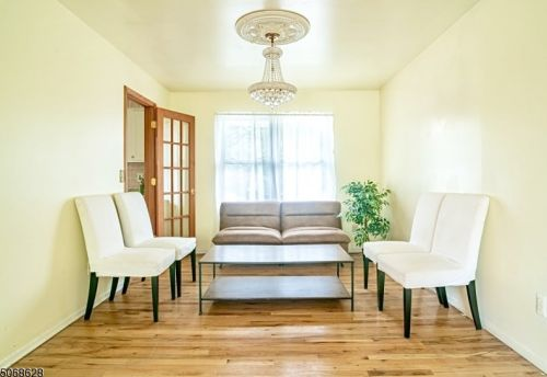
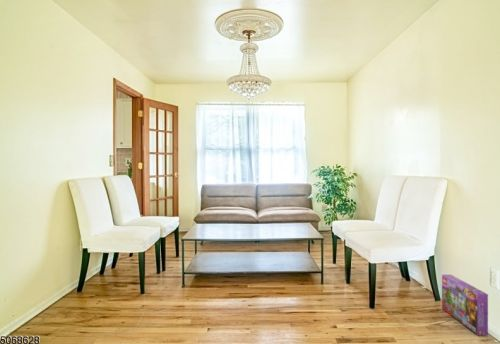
+ box [441,274,489,336]
